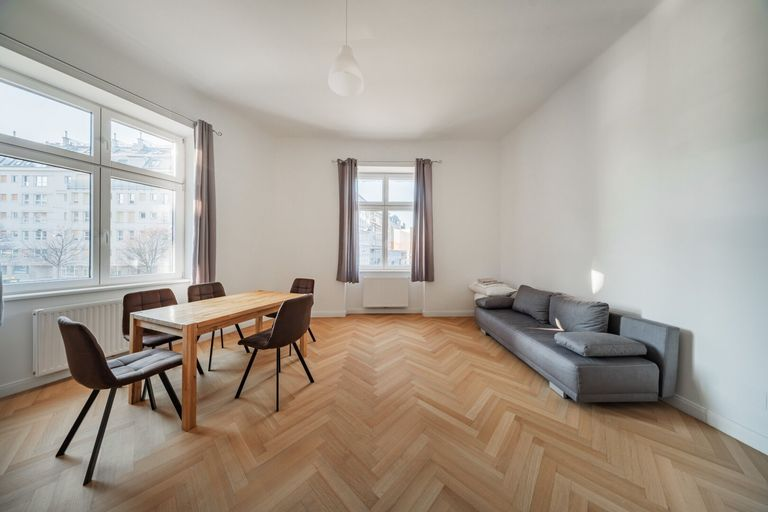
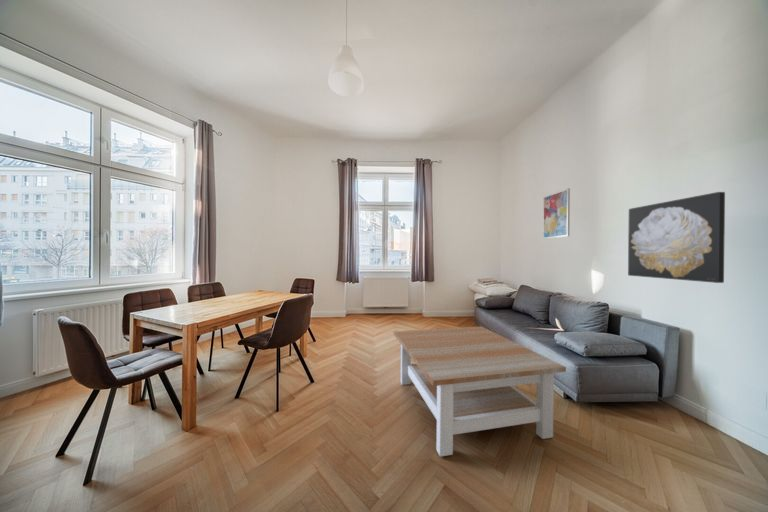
+ wall art [542,187,571,240]
+ coffee table [393,325,567,458]
+ wall art [627,191,726,284]
